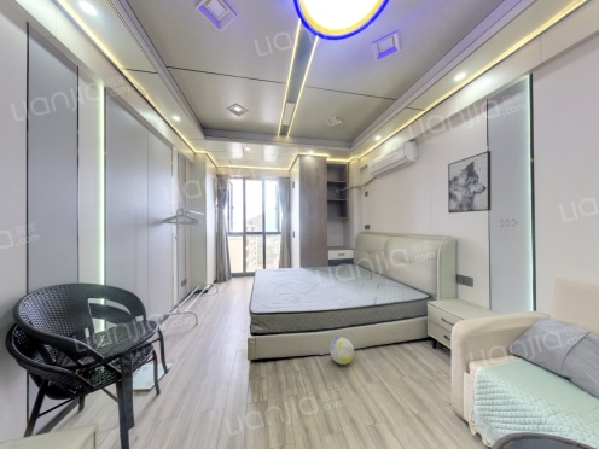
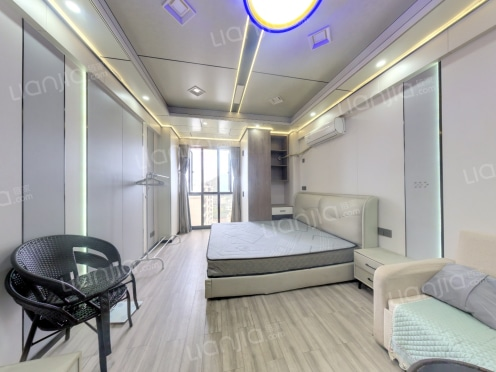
- ball [328,336,355,366]
- wall art [447,150,492,214]
